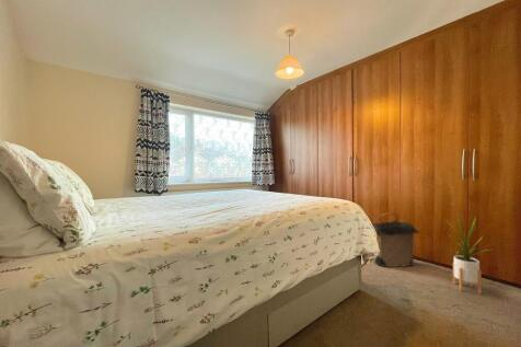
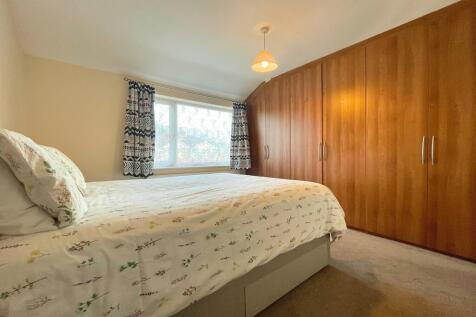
- laundry hamper [371,212,421,268]
- house plant [442,213,495,294]
